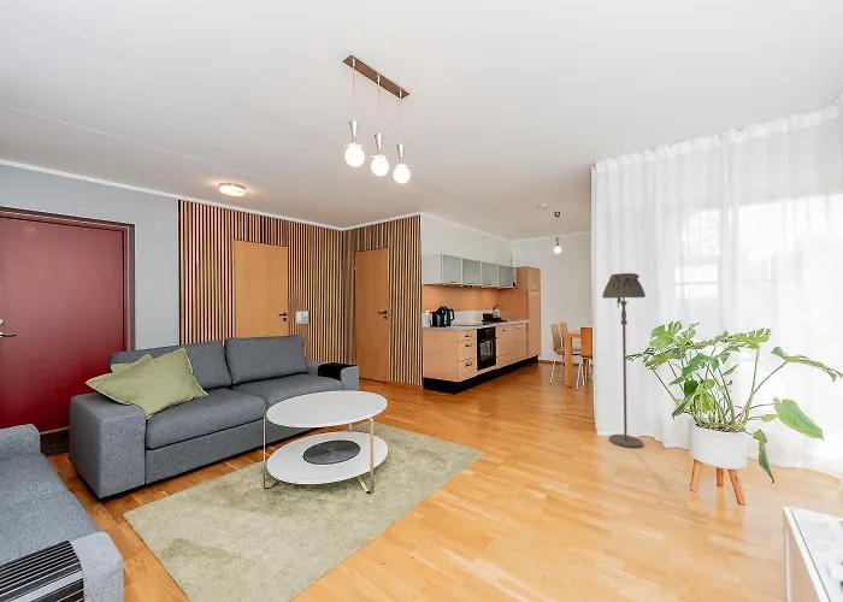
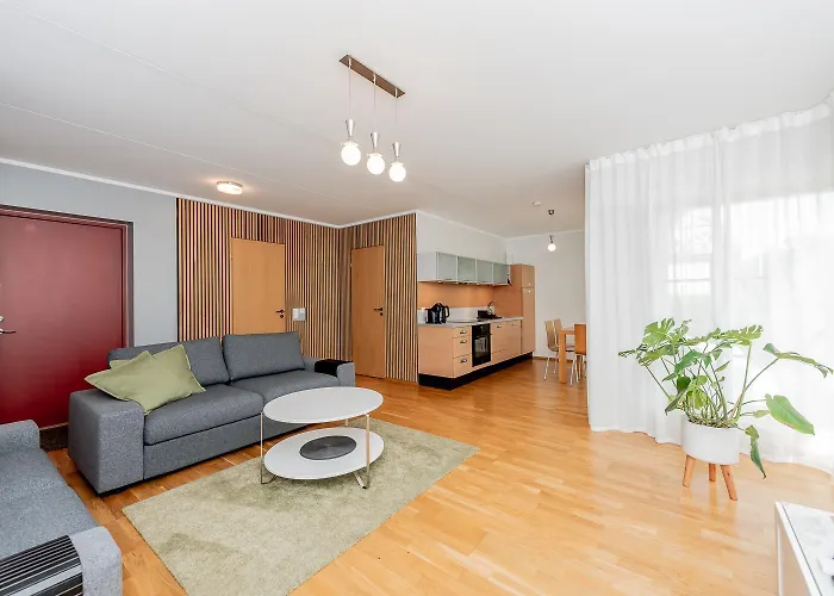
- floor lamp [601,272,647,449]
